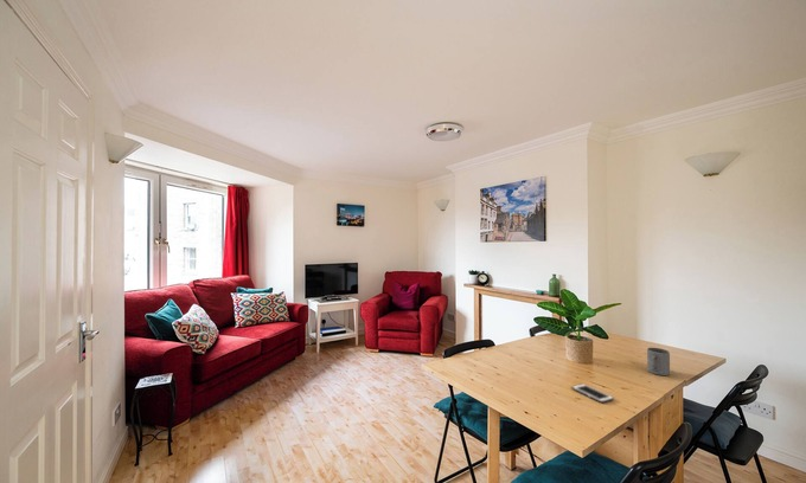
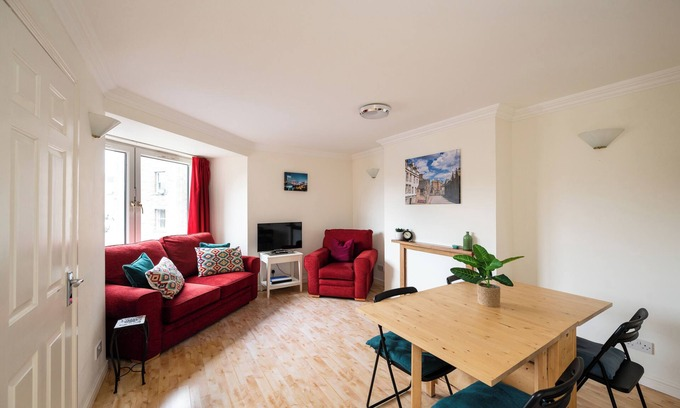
- cell phone [571,382,615,404]
- mug [646,347,671,376]
